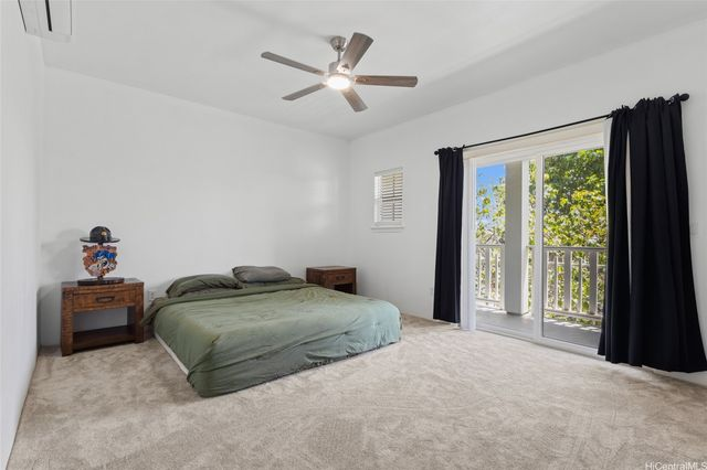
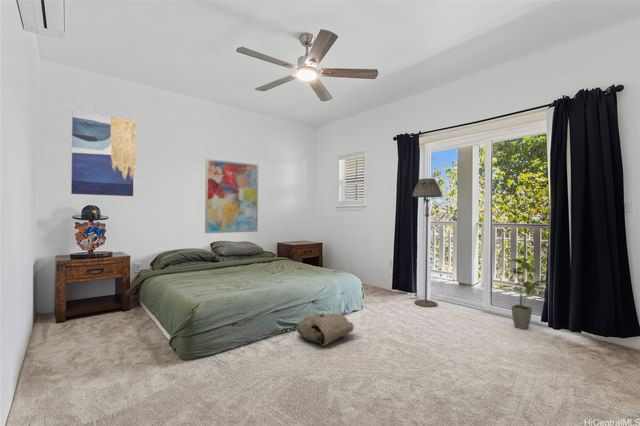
+ bag [296,312,355,347]
+ wall art [204,158,259,234]
+ floor lamp [412,177,443,308]
+ house plant [507,257,550,330]
+ wall art [70,110,137,197]
